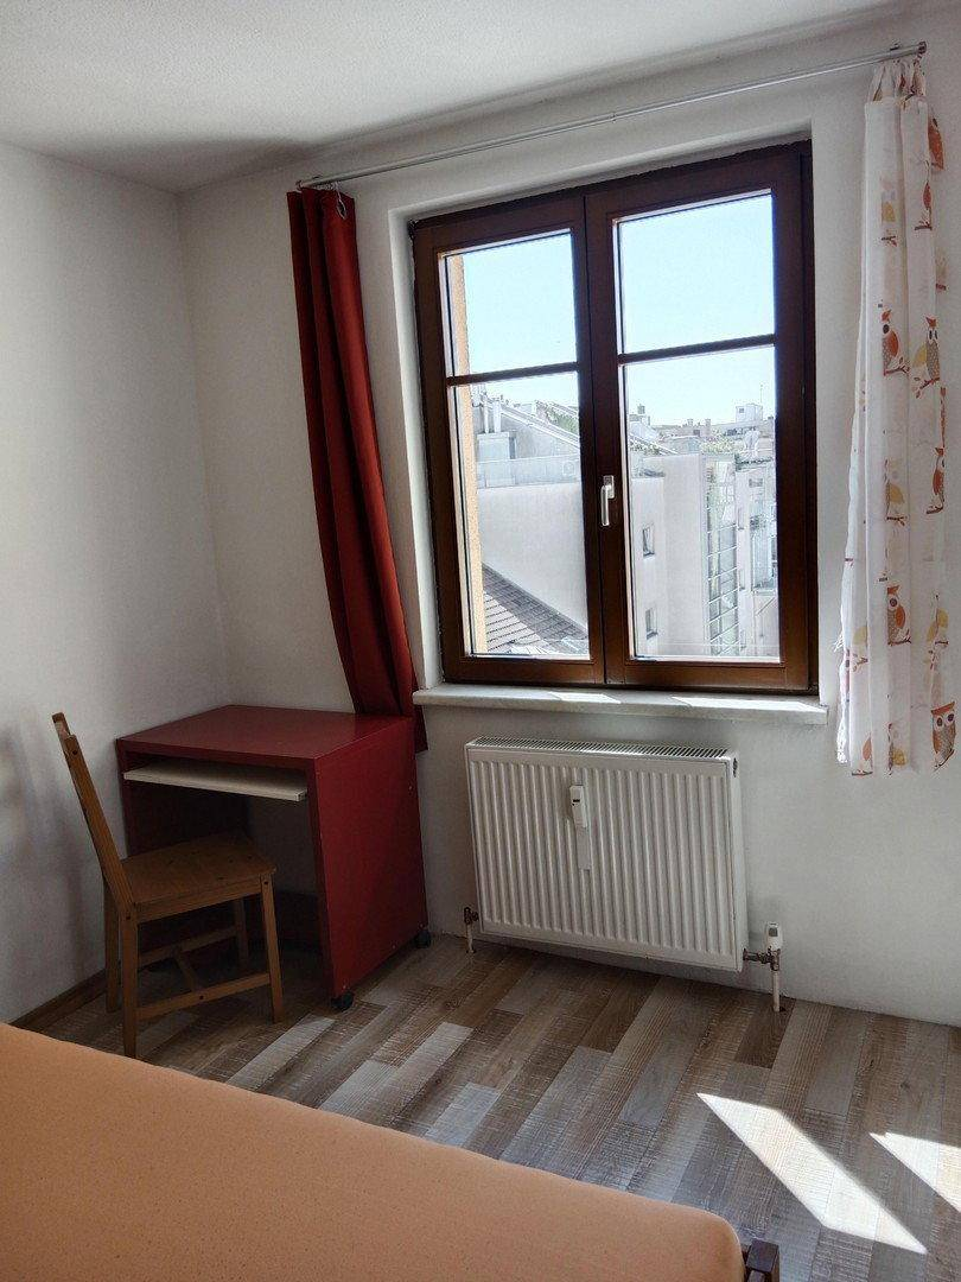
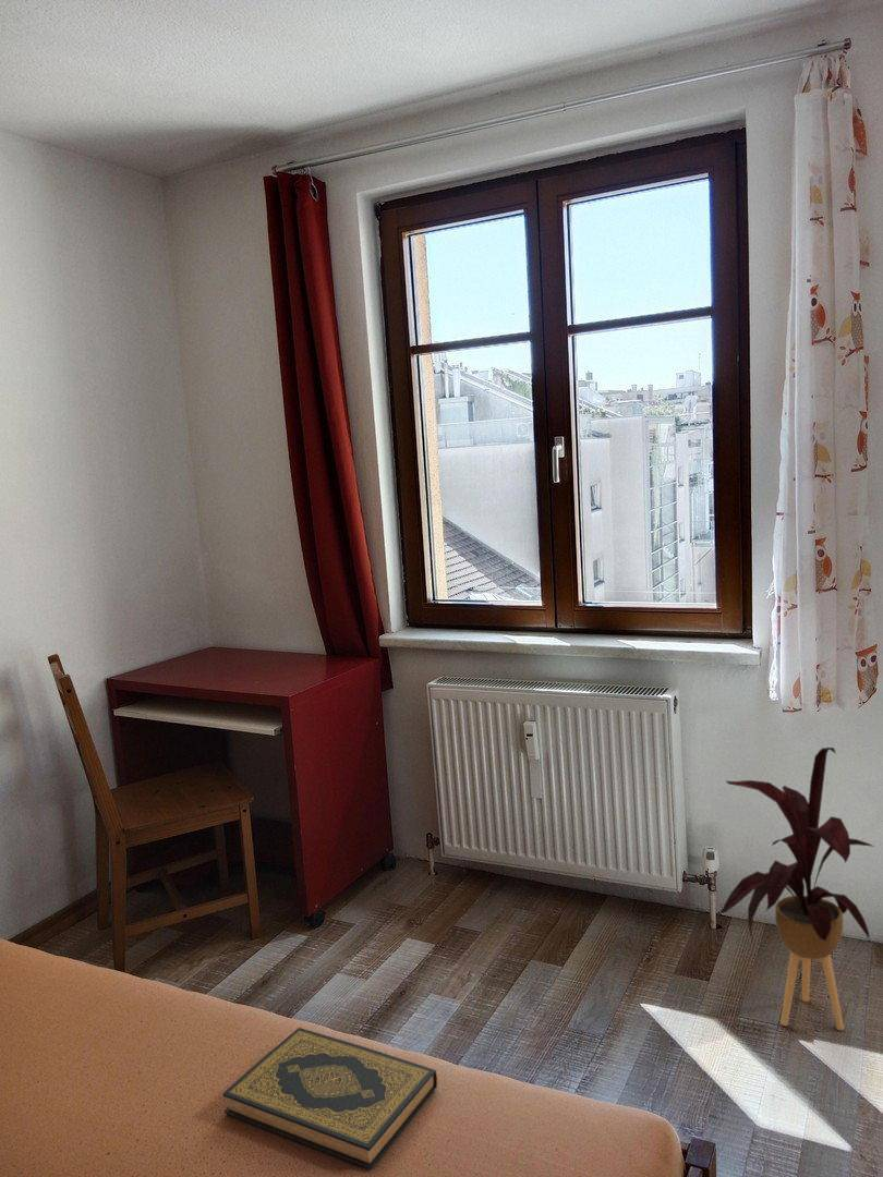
+ house plant [716,747,875,1031]
+ hardback book [221,1027,438,1170]
